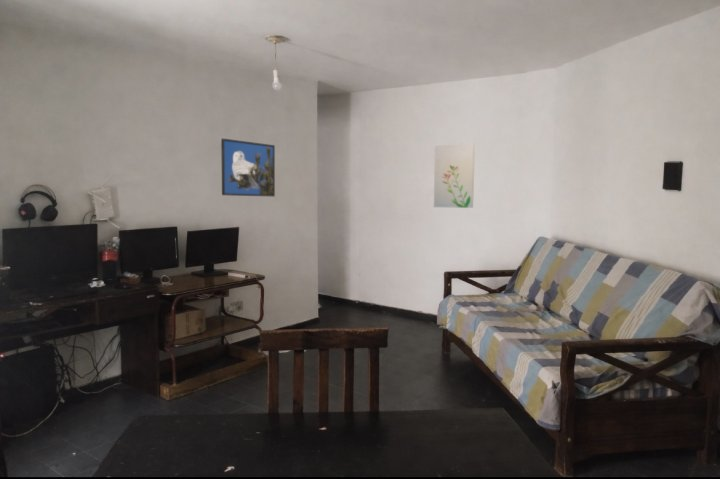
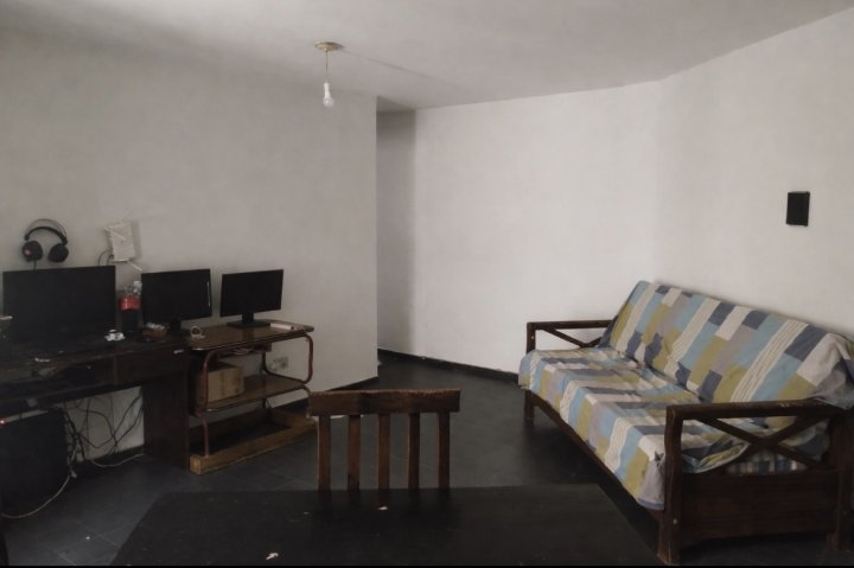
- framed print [220,138,276,198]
- wall art [433,142,476,209]
